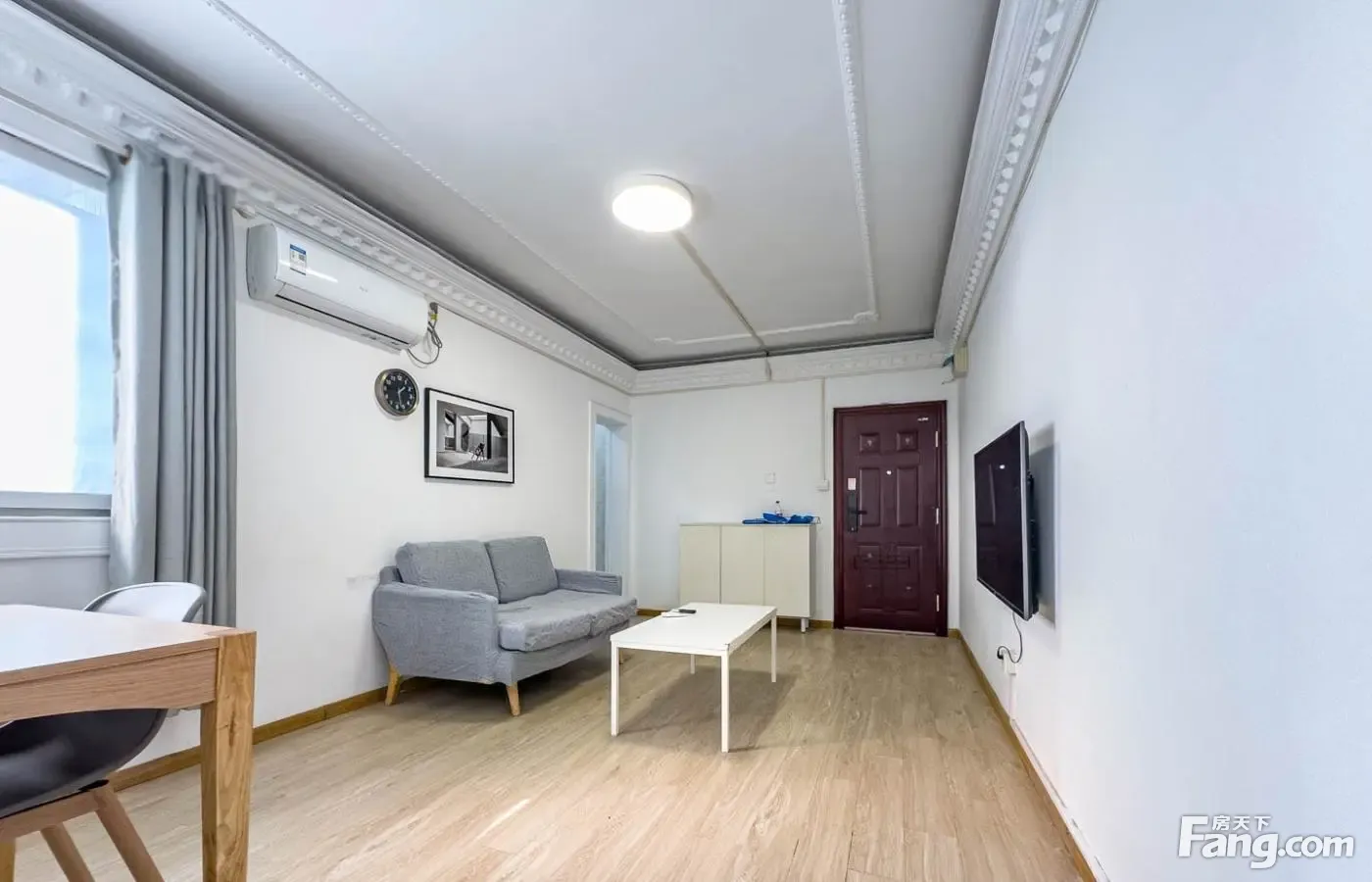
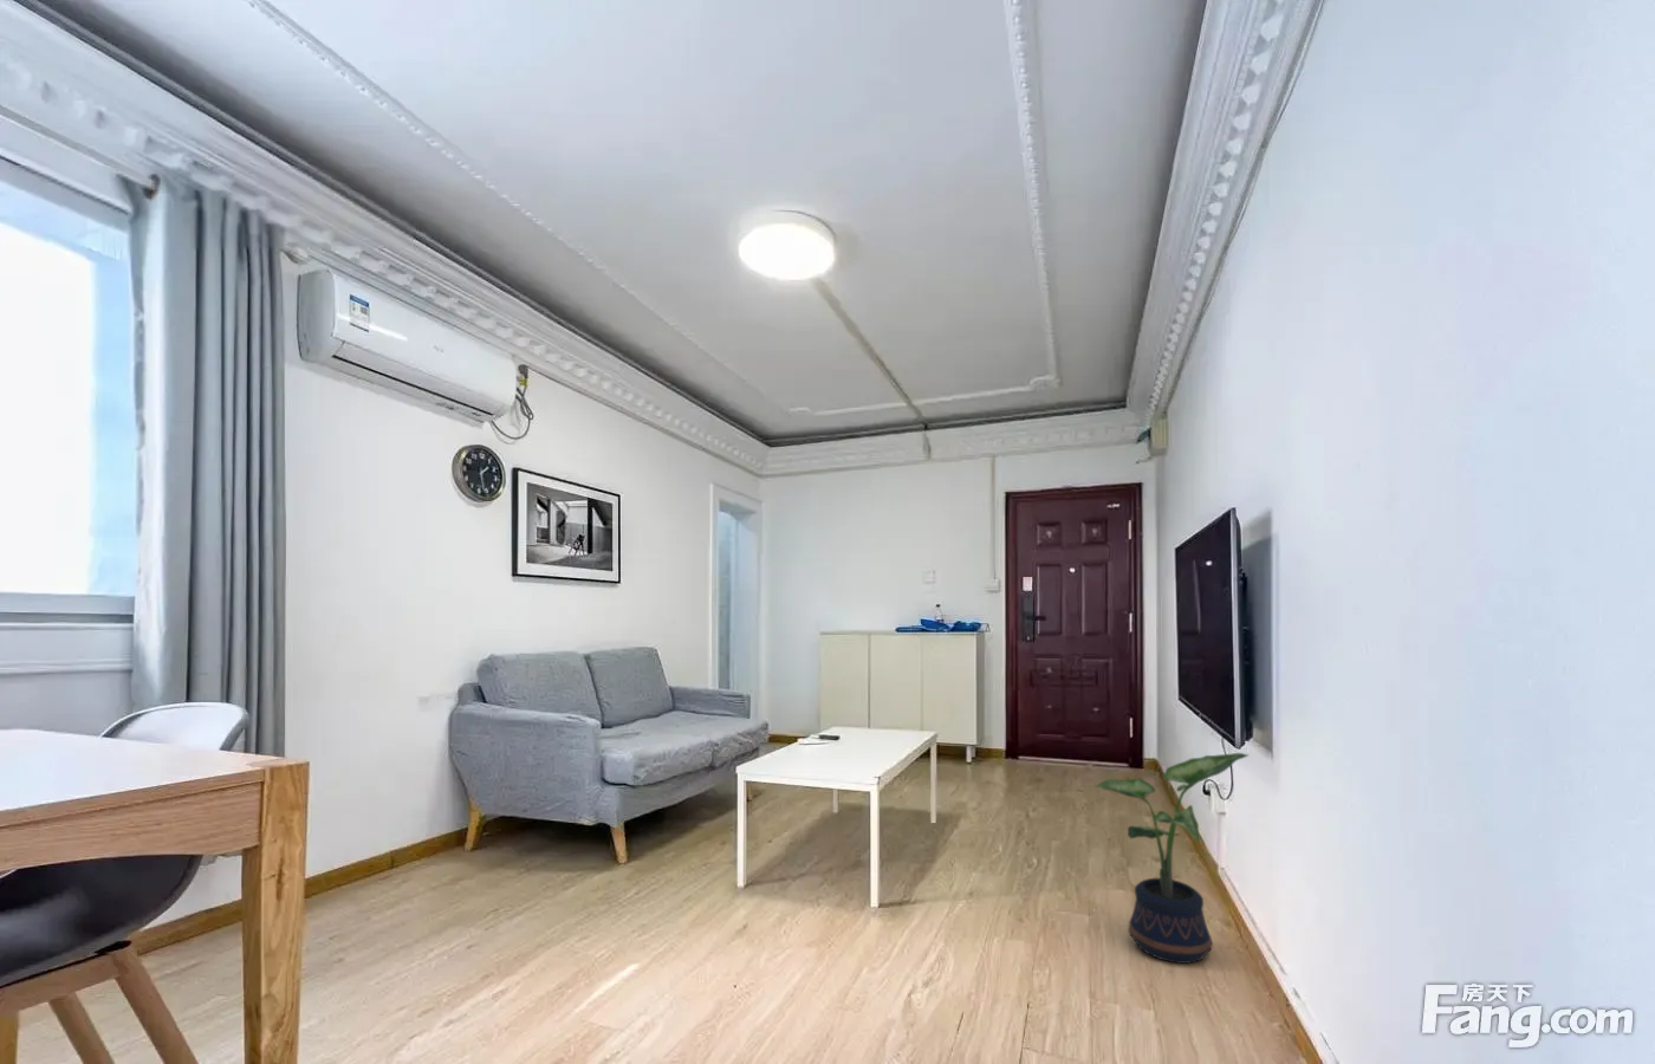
+ potted plant [1094,752,1250,965]
